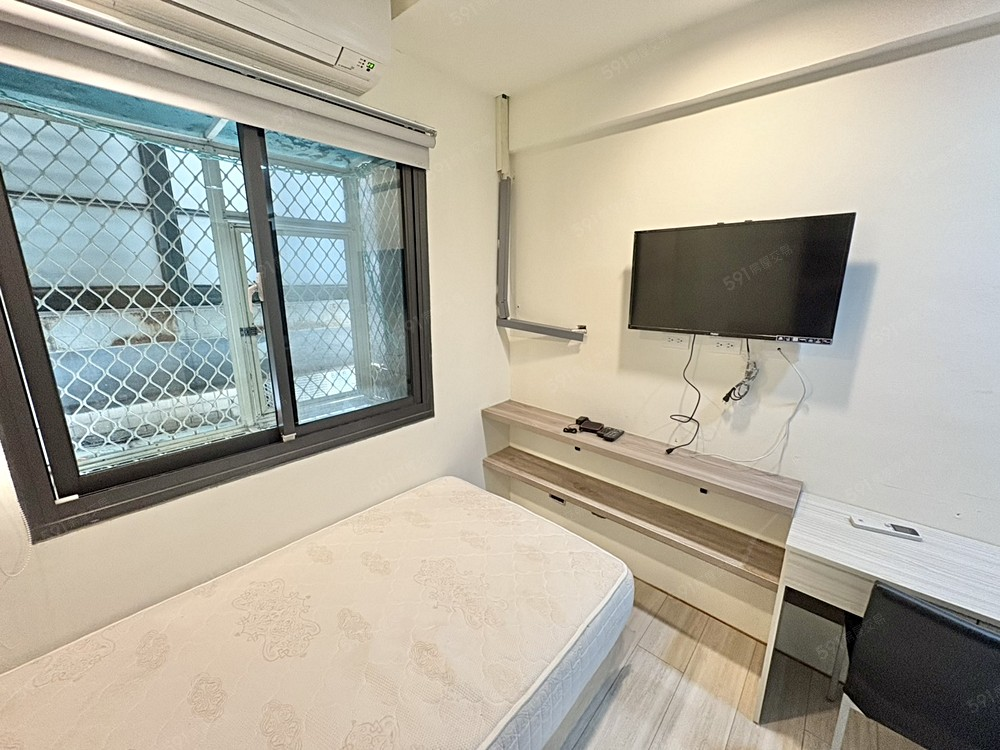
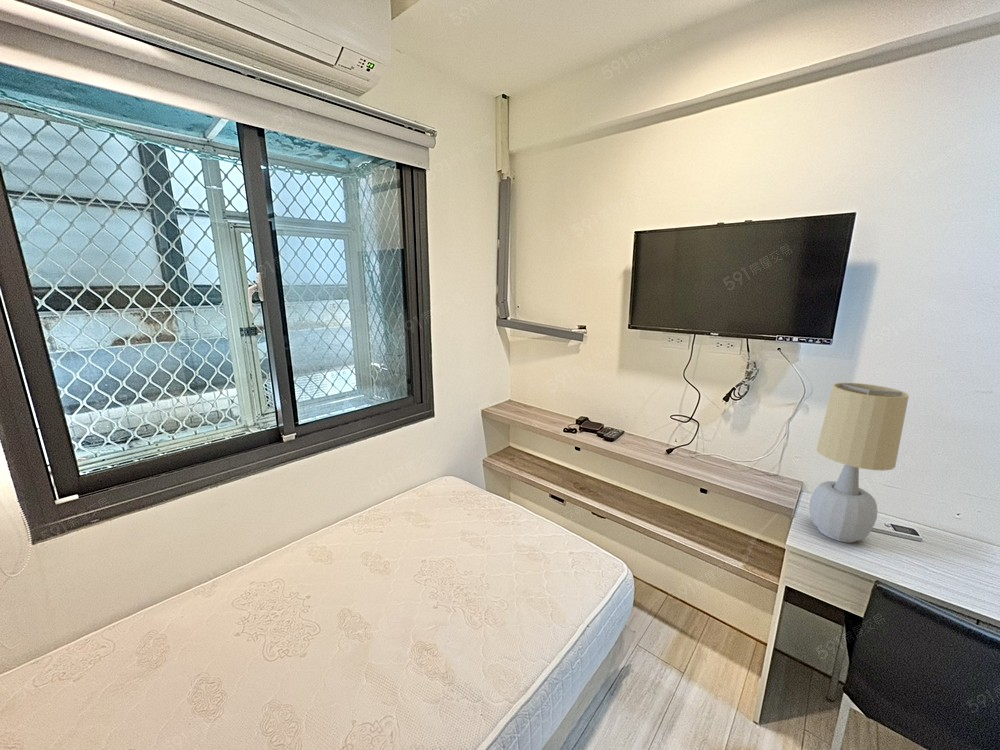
+ table lamp [808,382,910,544]
